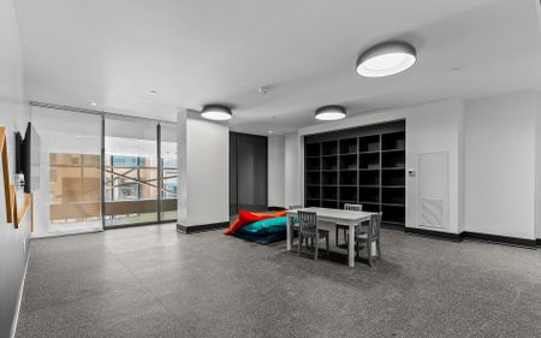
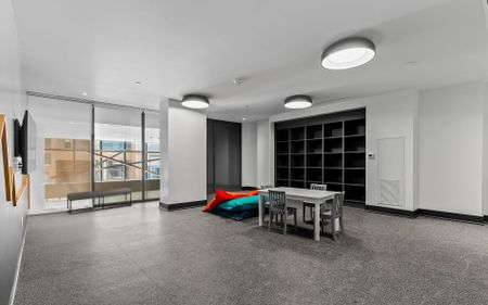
+ bench [66,187,132,215]
